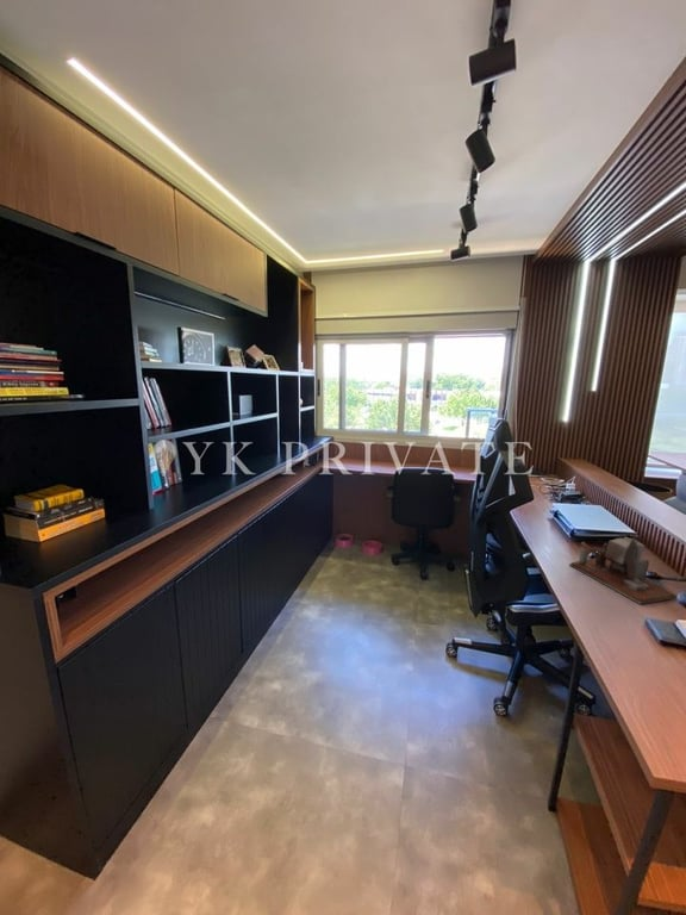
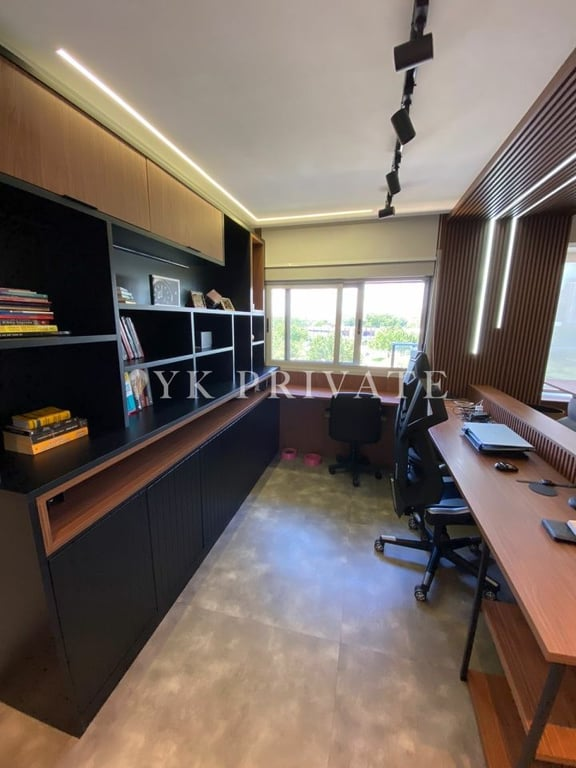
- desk organizer [568,536,678,605]
